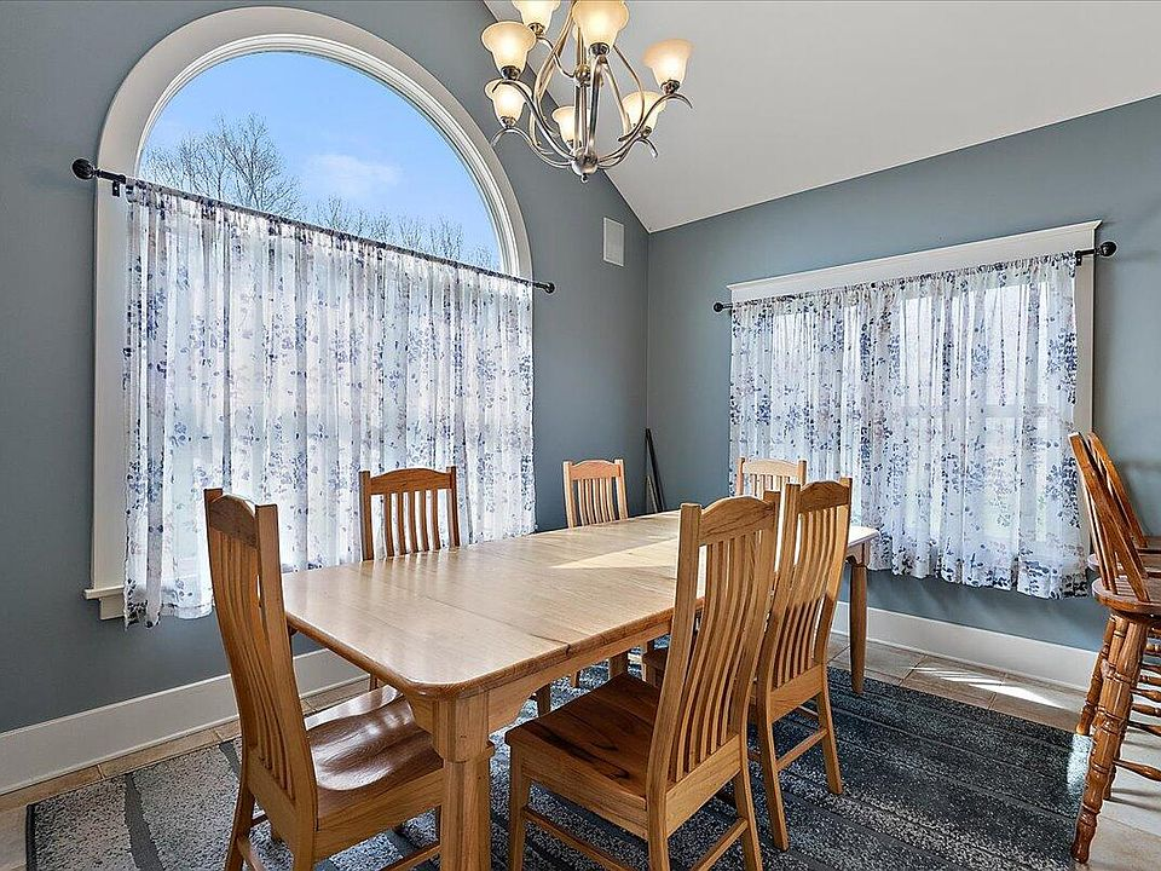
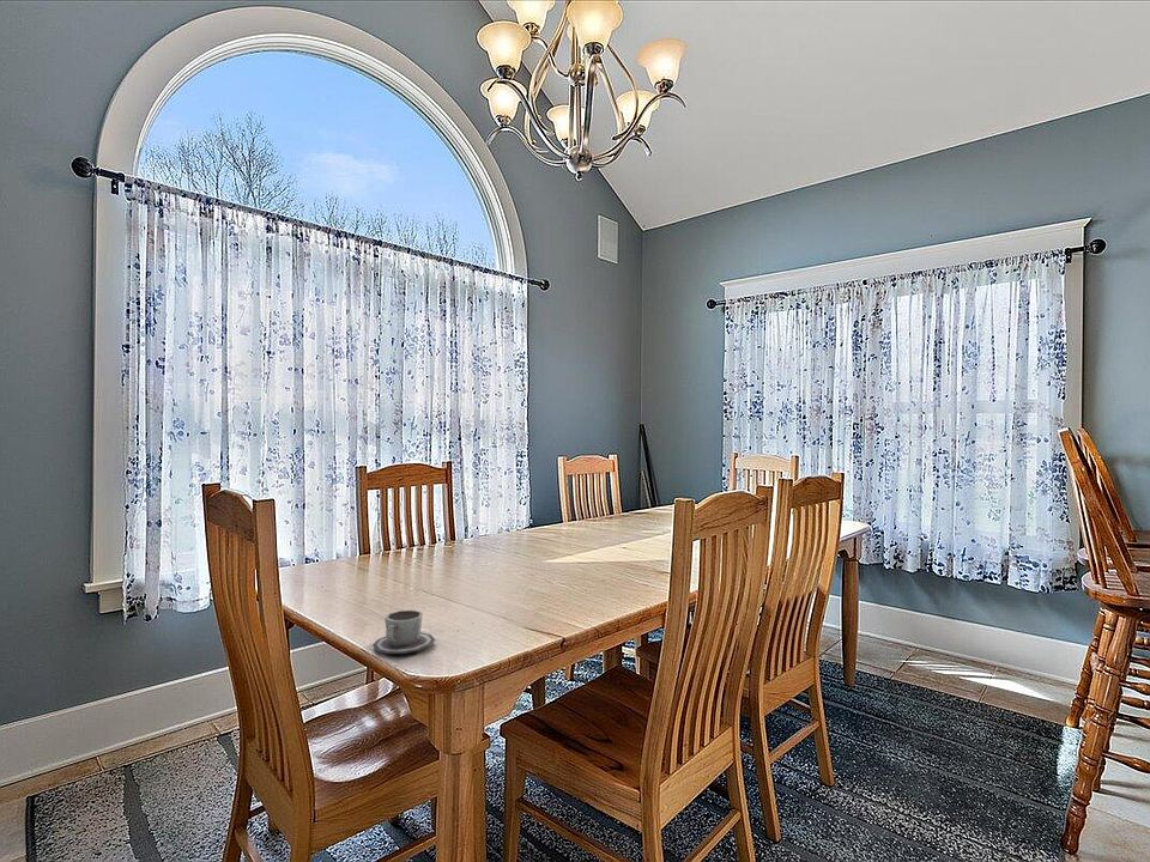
+ cup [371,609,436,655]
